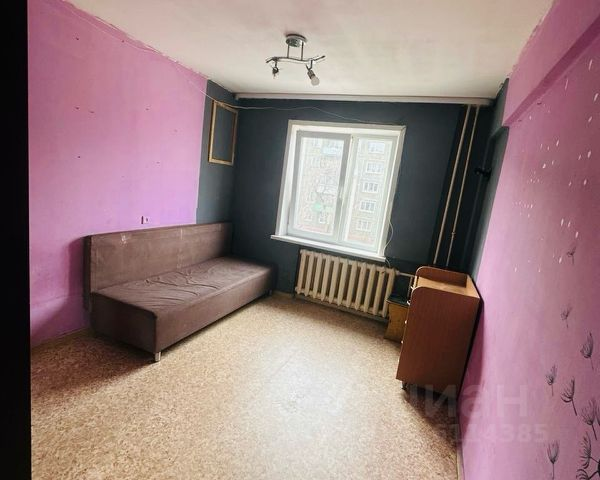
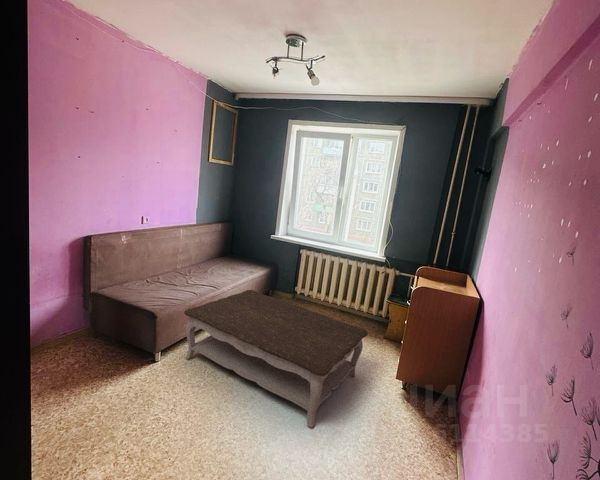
+ coffee table [183,289,369,429]
